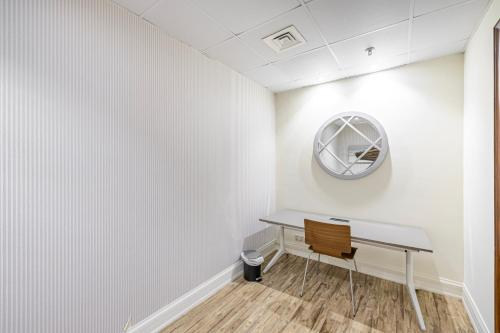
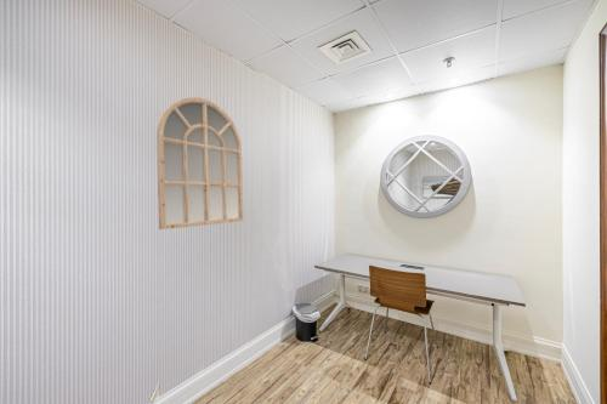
+ mirror [155,96,244,231]
